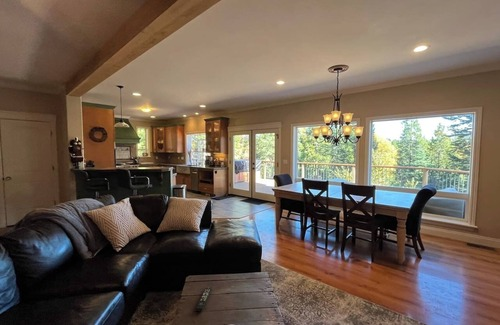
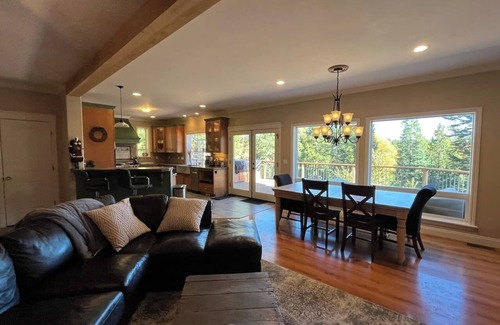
- remote control [195,286,213,312]
